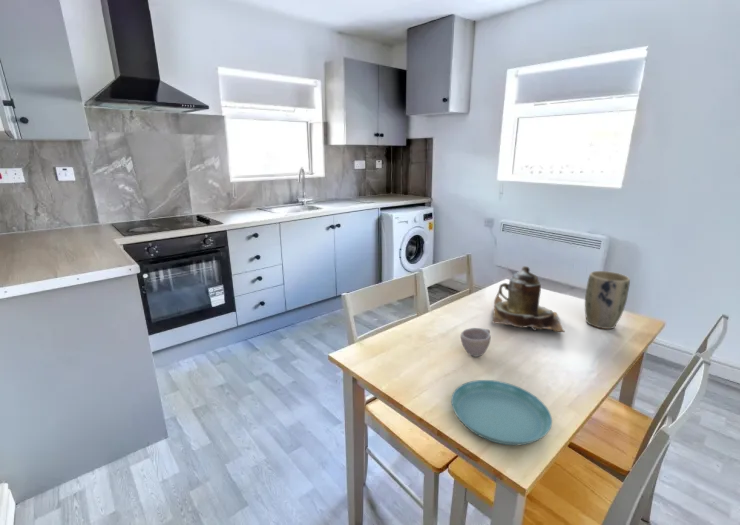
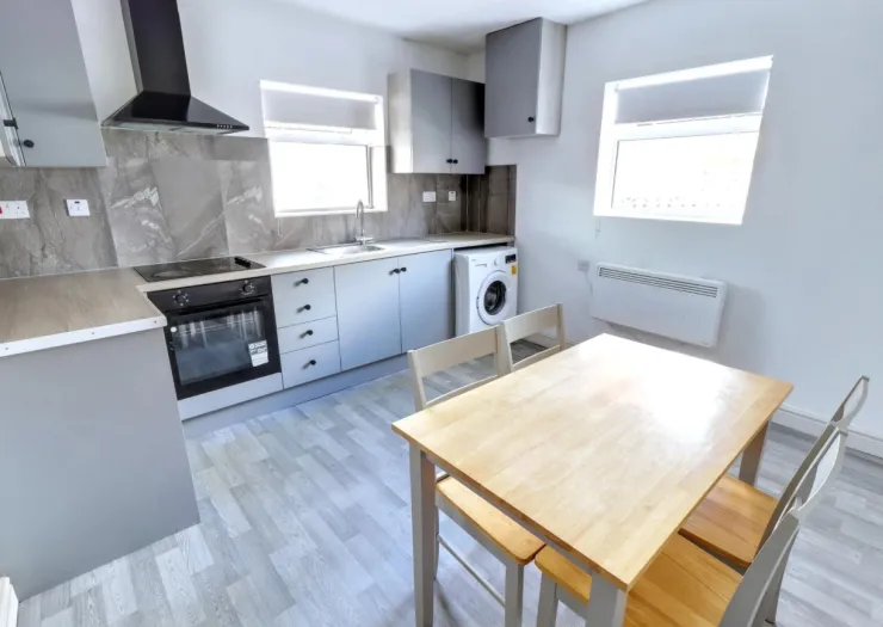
- cup [460,327,492,358]
- saucer [450,379,553,446]
- teapot [492,265,566,333]
- plant pot [584,270,631,330]
